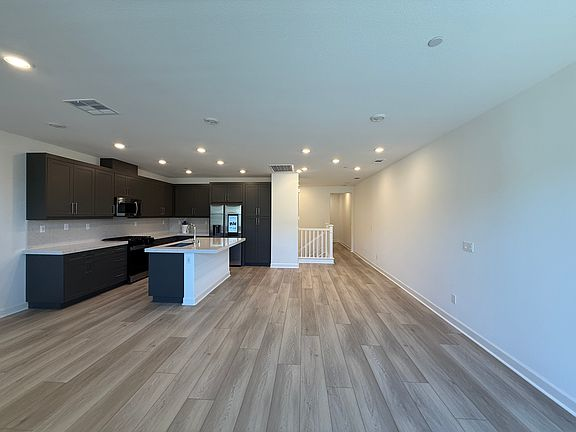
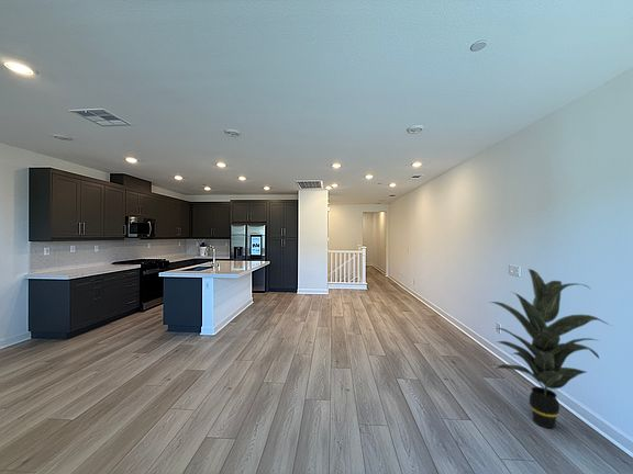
+ indoor plant [488,268,612,430]
